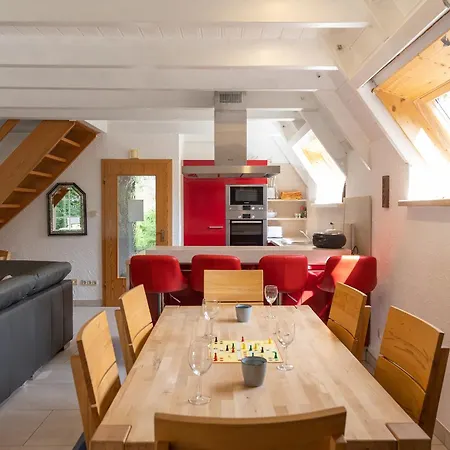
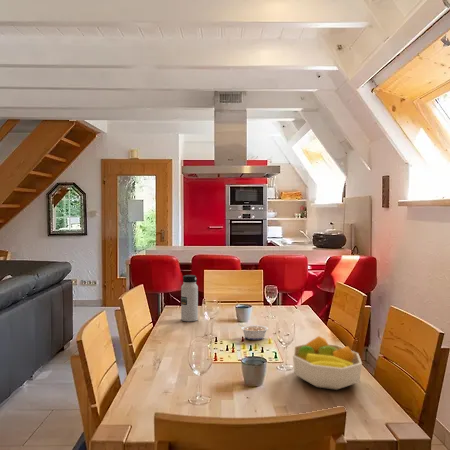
+ water bottle [180,274,199,322]
+ fruit bowl [292,335,363,391]
+ legume [237,323,269,341]
